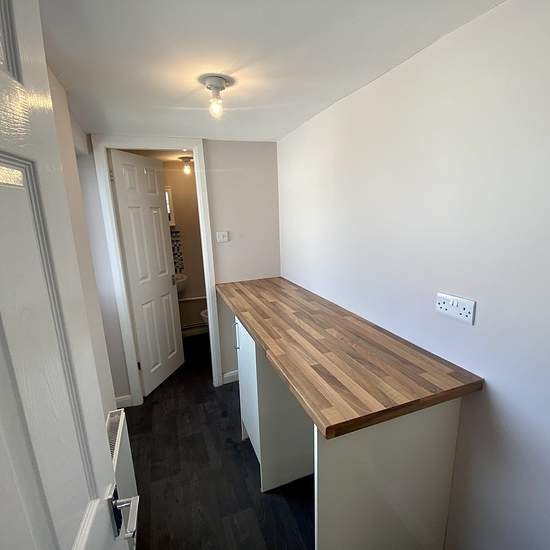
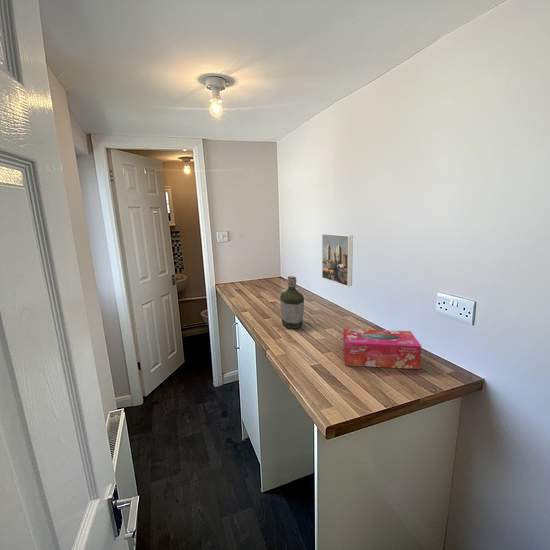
+ bottle [279,275,305,329]
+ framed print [321,233,354,287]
+ tissue box [342,328,422,370]
